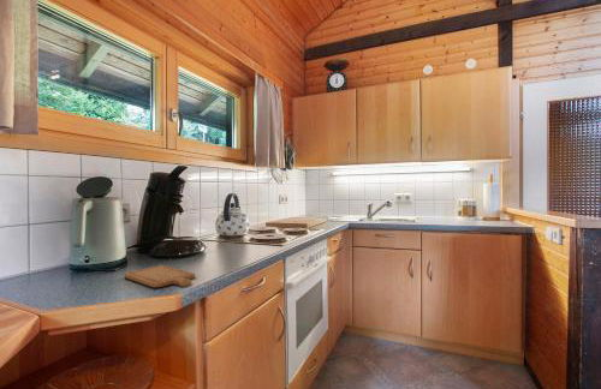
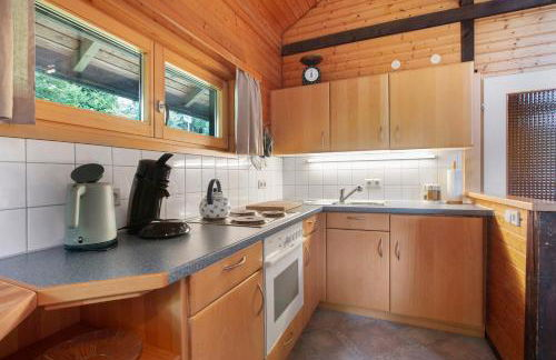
- chopping board [124,264,196,288]
